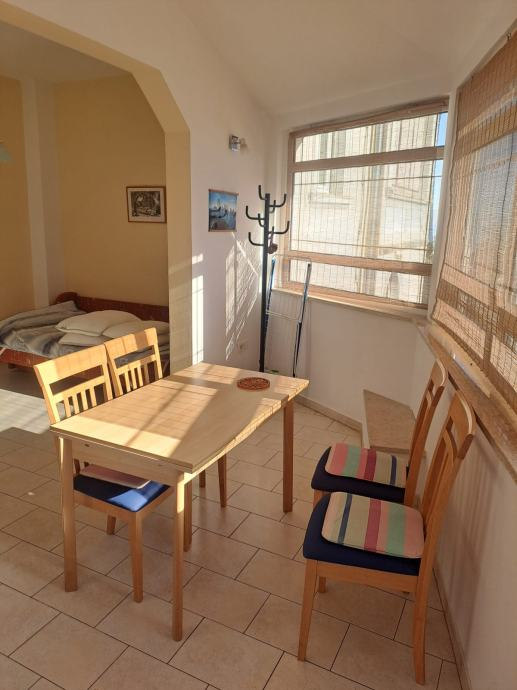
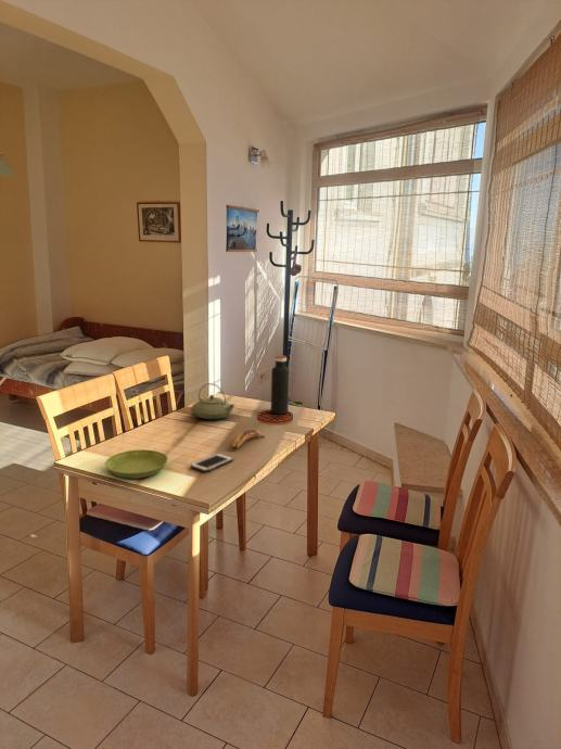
+ cell phone [190,453,234,473]
+ saucer [104,448,169,480]
+ teapot [190,382,235,420]
+ banana [231,429,266,450]
+ water bottle [270,354,290,415]
